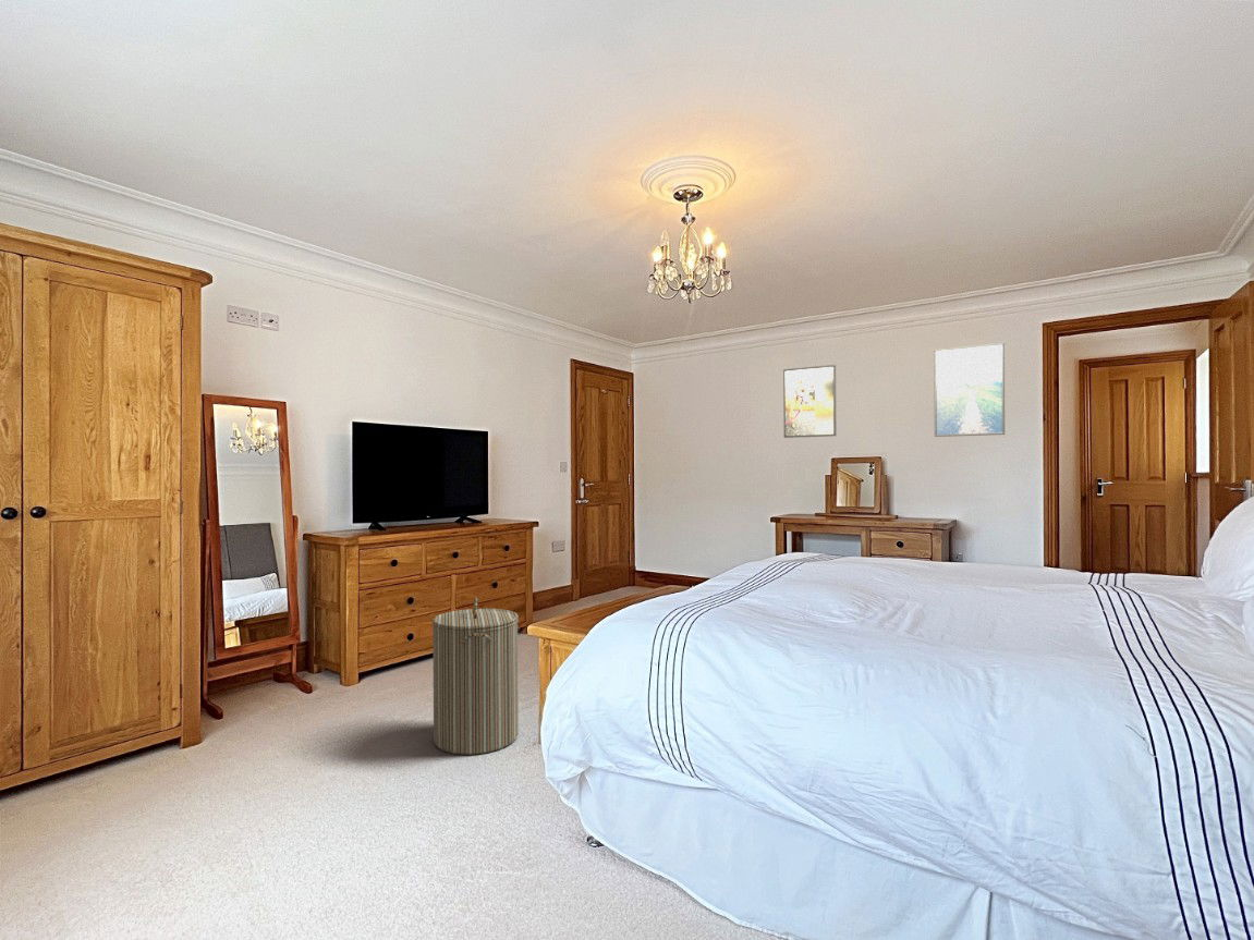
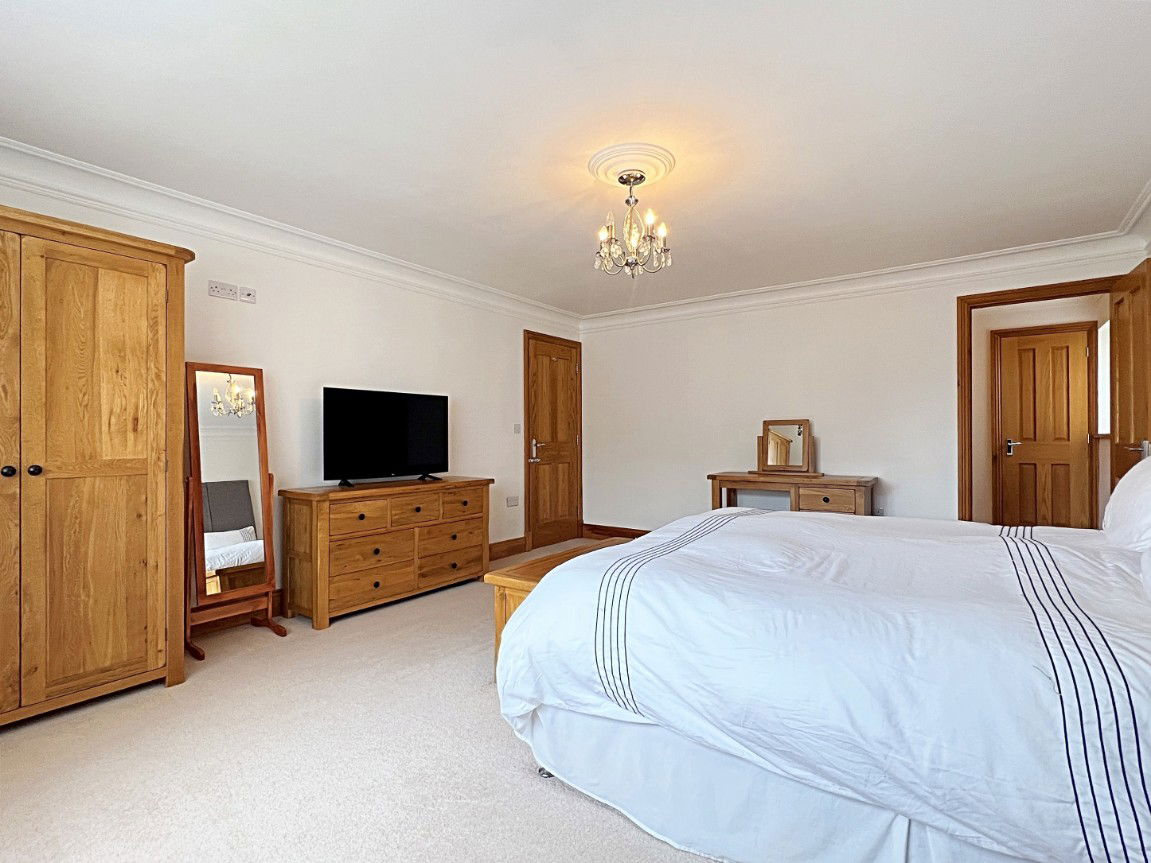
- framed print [933,342,1006,438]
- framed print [782,364,837,439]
- laundry hamper [431,597,520,756]
